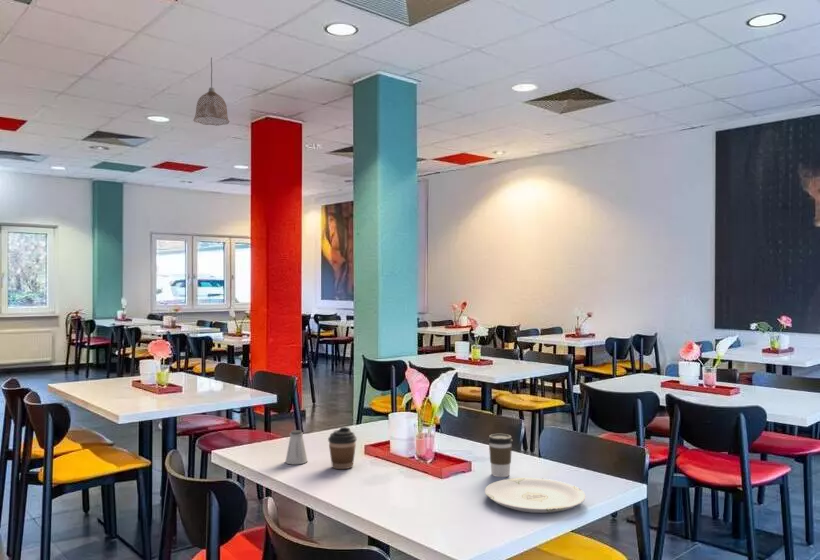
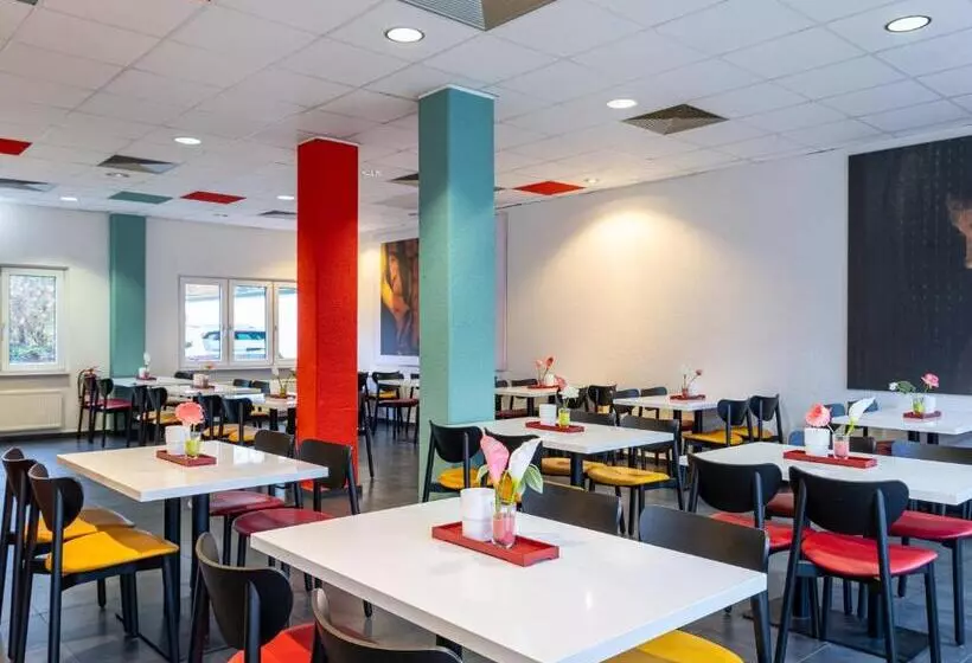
- pendant lamp [193,56,230,127]
- saltshaker [284,429,309,465]
- plate [484,477,587,514]
- coffee cup [327,426,358,470]
- coffee cup [487,433,514,478]
